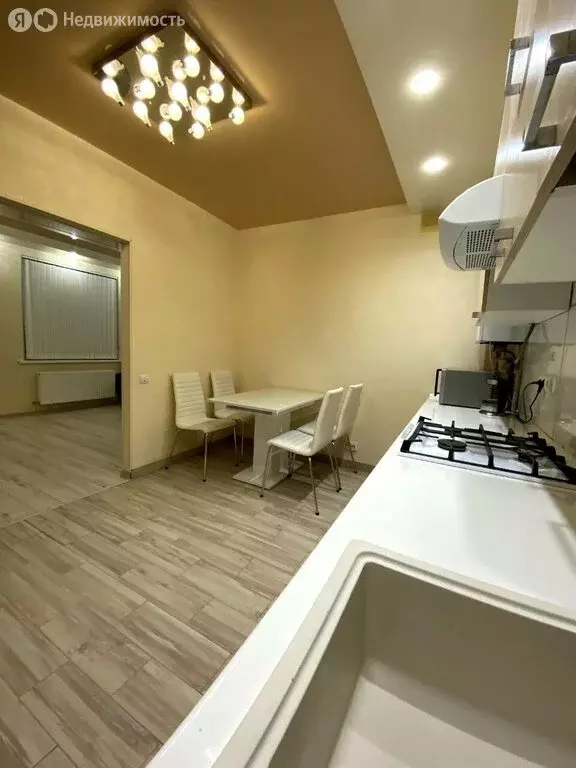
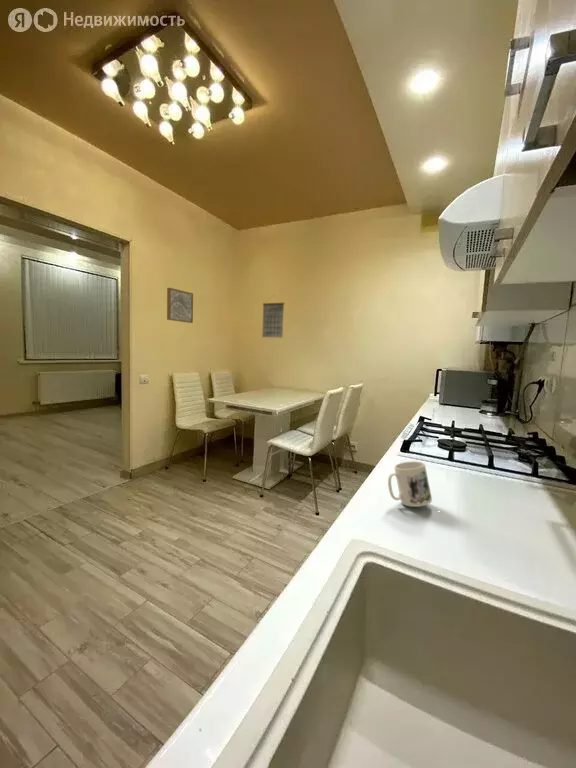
+ mug [387,460,433,508]
+ calendar [261,295,285,339]
+ wall art [166,287,194,324]
